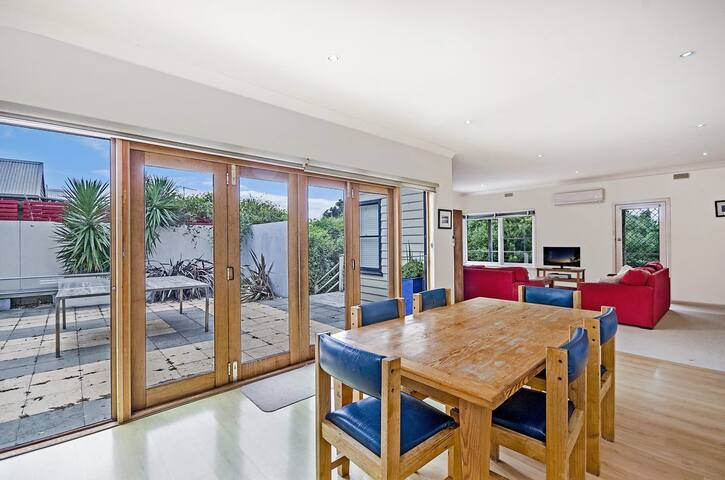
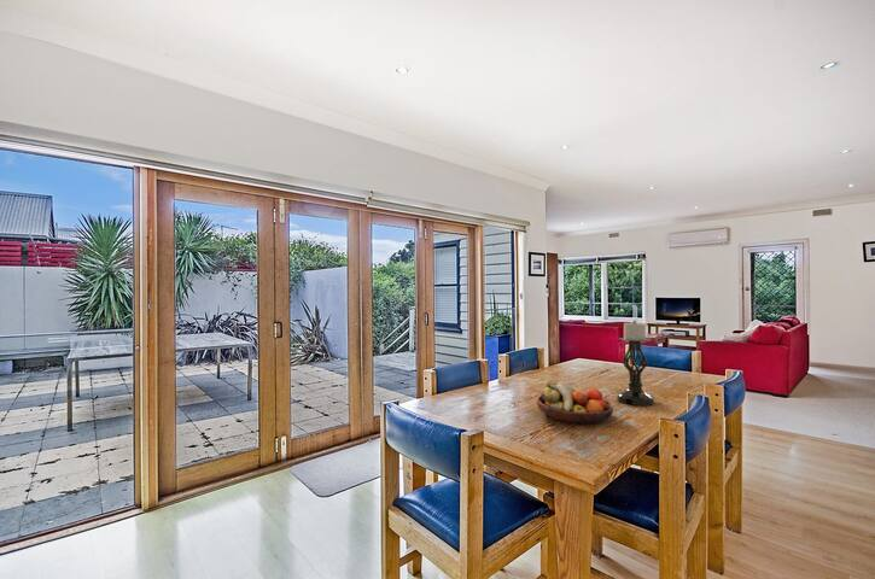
+ candle holder [616,320,655,407]
+ fruit bowl [536,381,614,425]
